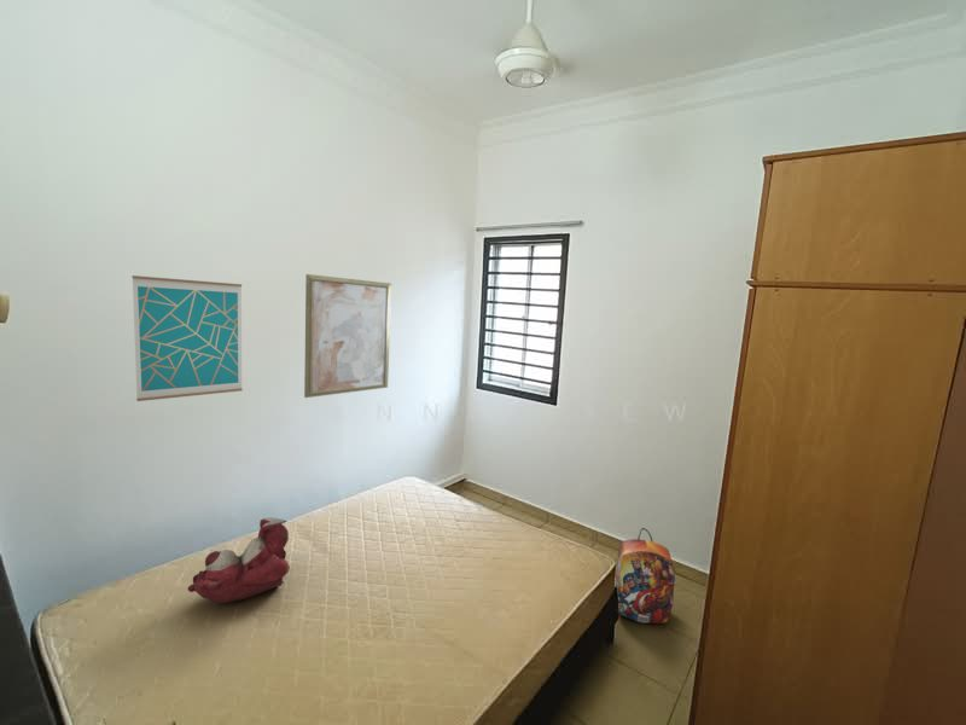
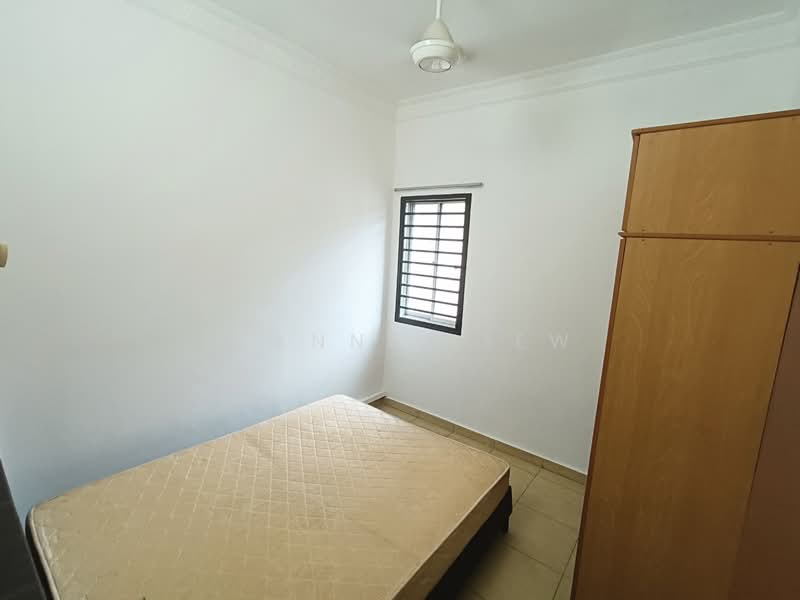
- teddy bear [187,517,291,604]
- wall art [303,273,392,399]
- wall art [132,274,244,402]
- backpack [615,527,676,625]
